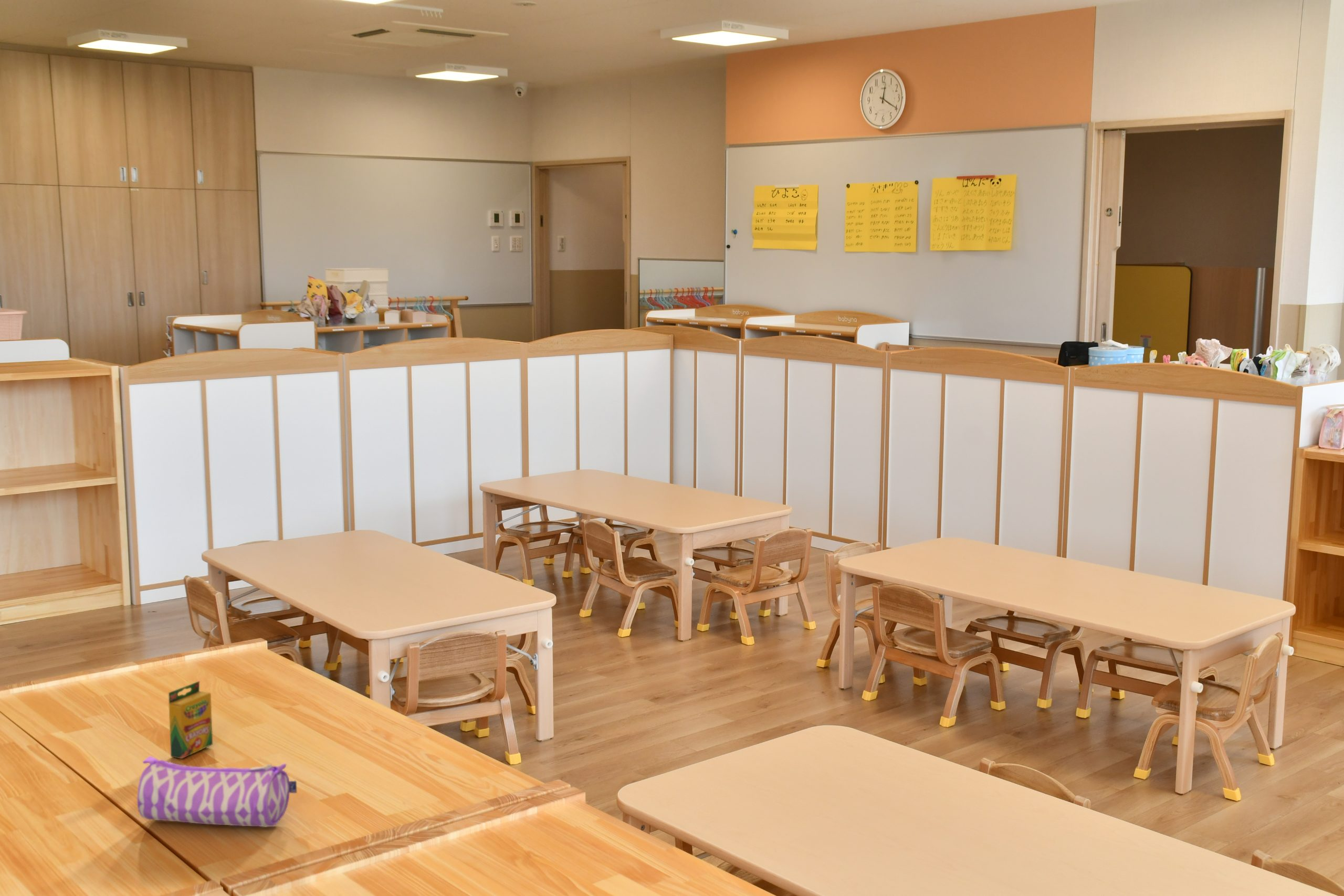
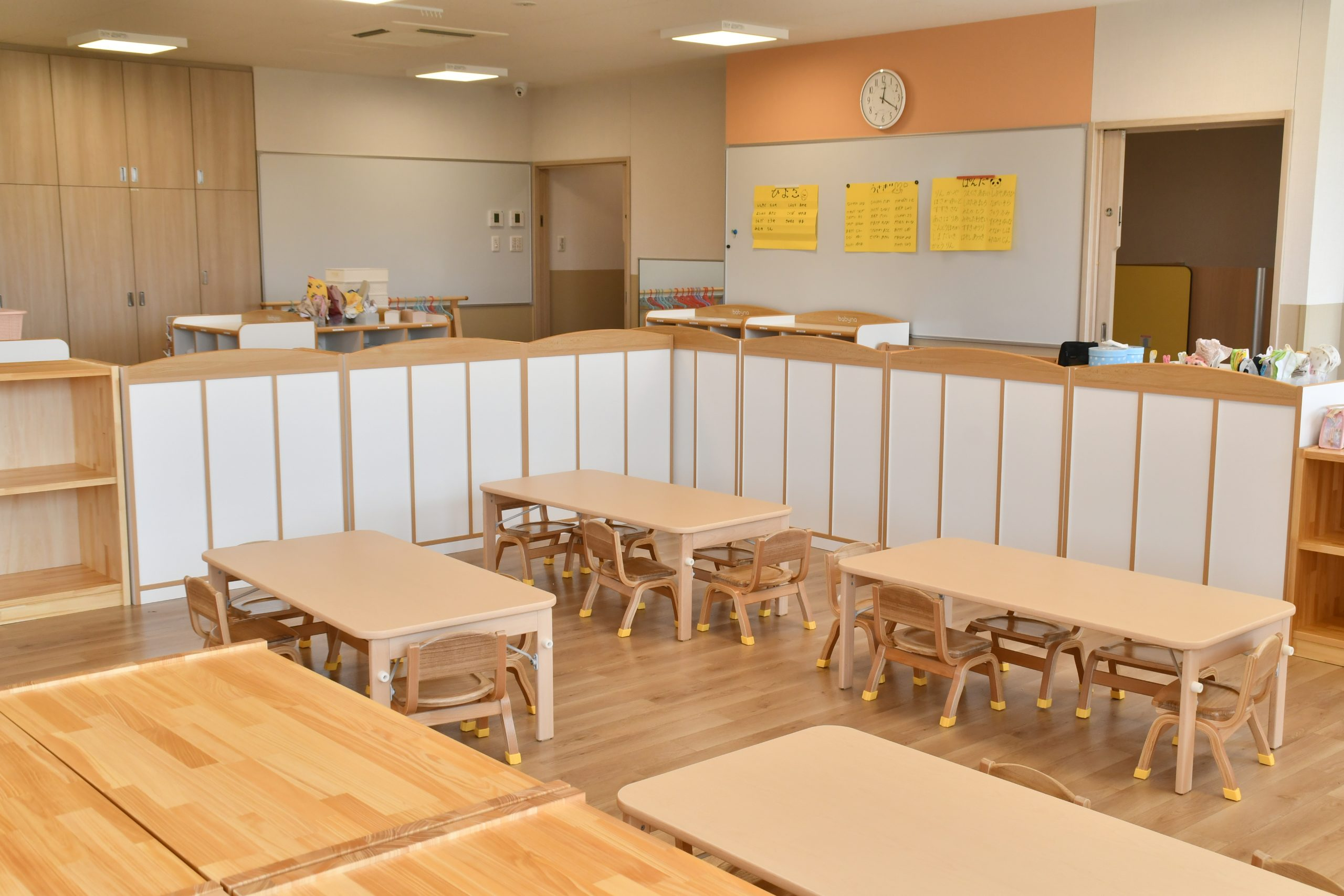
- crayon box [168,680,213,760]
- pencil case [137,756,297,828]
